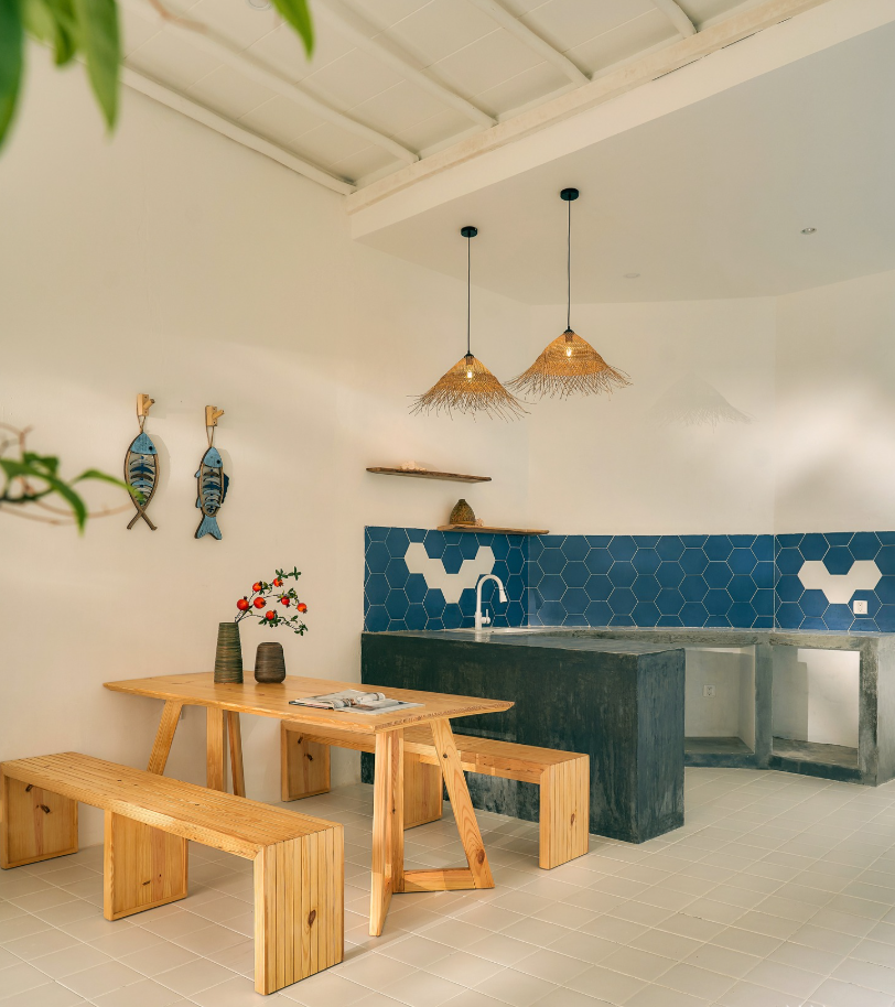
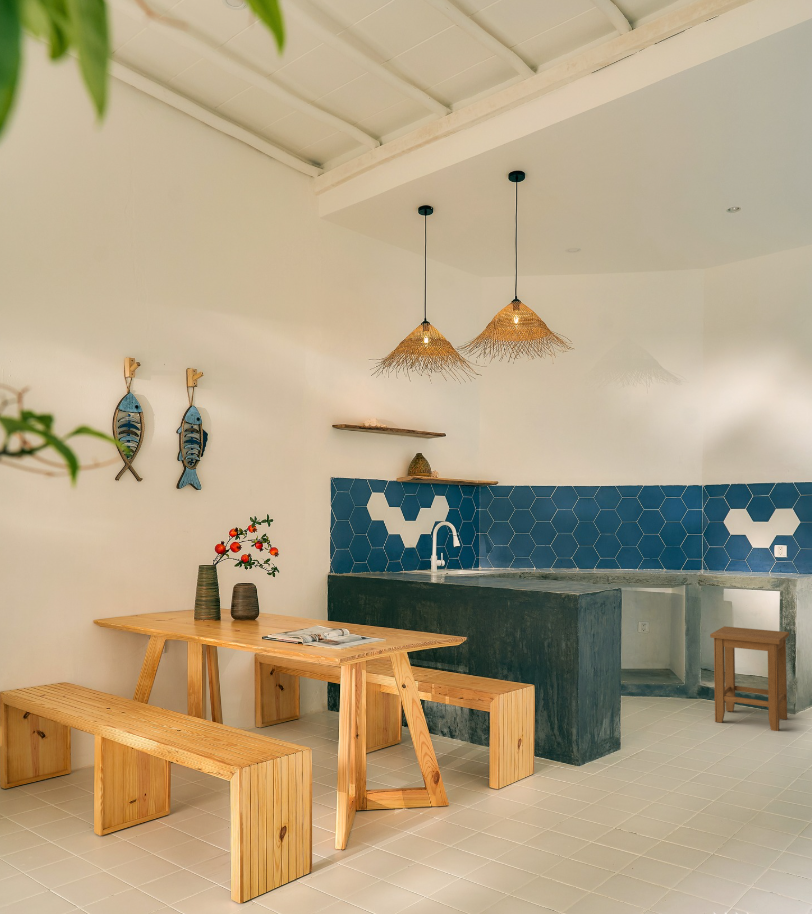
+ stool [709,625,790,732]
